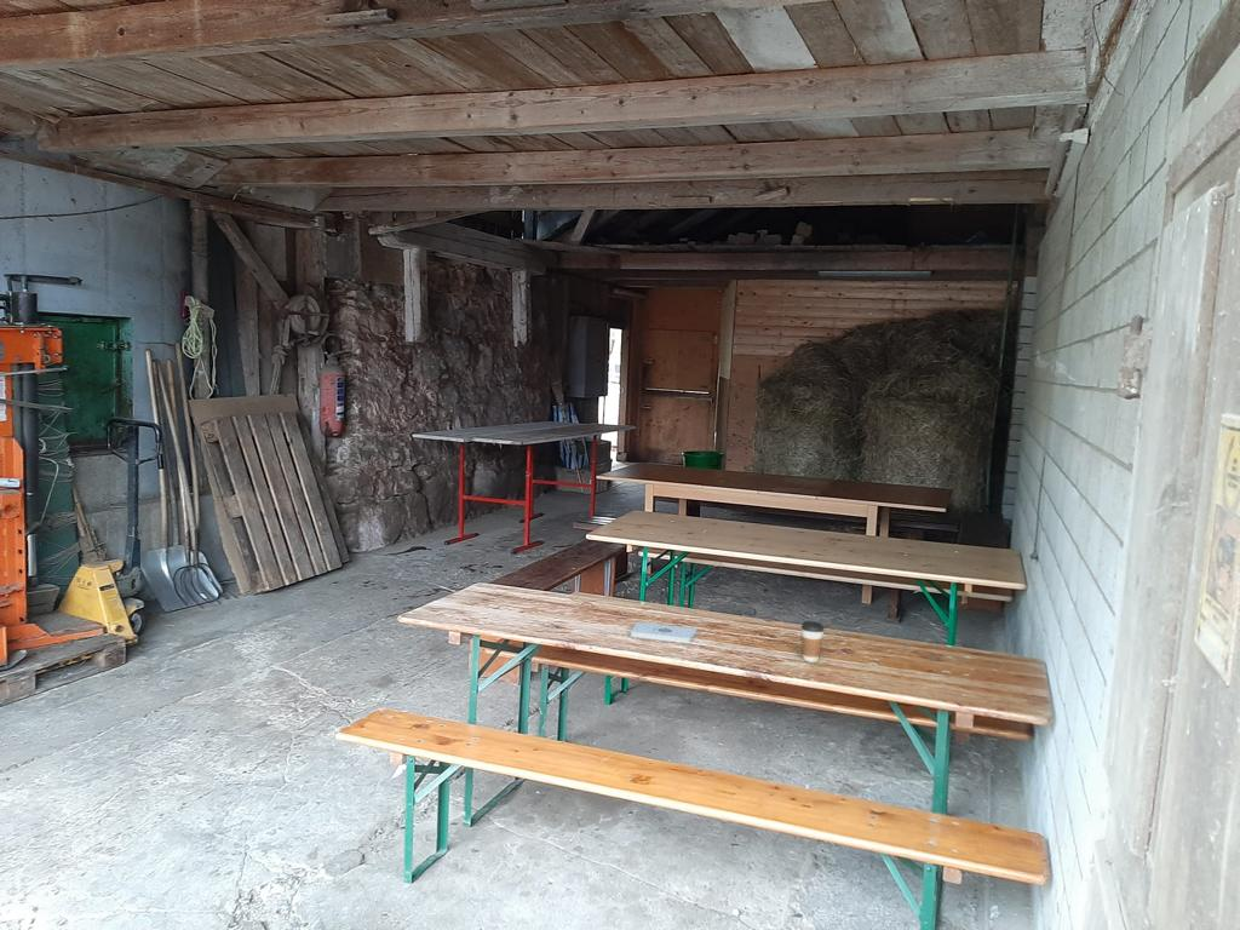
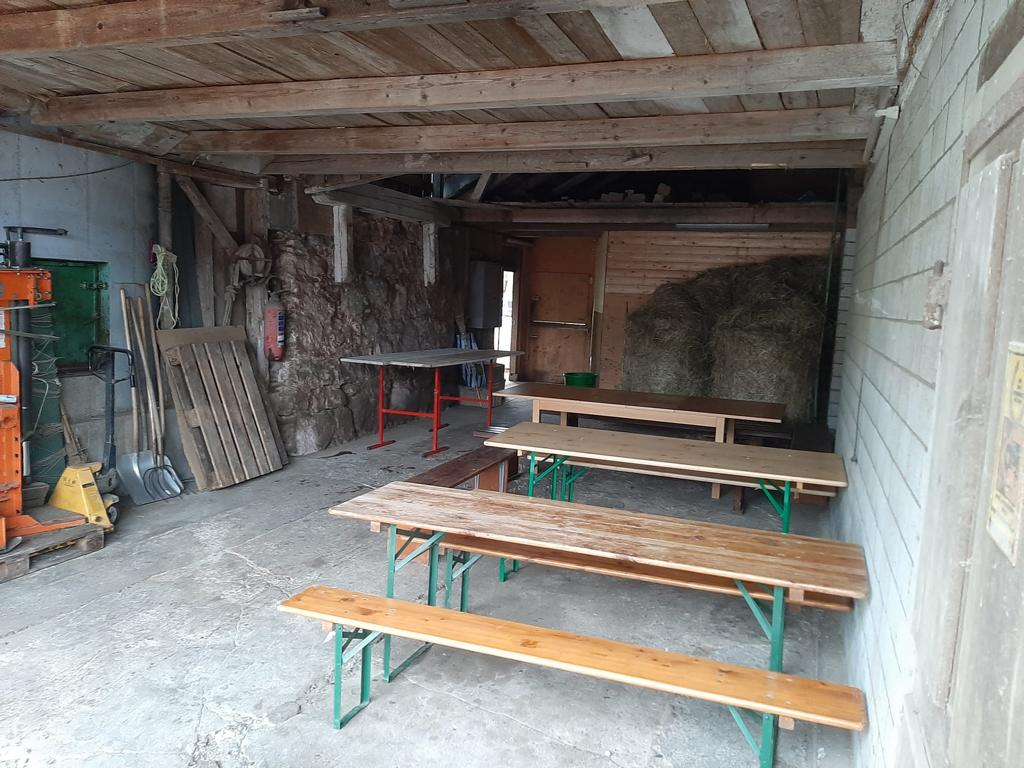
- notepad [628,621,698,644]
- coffee cup [799,620,826,664]
